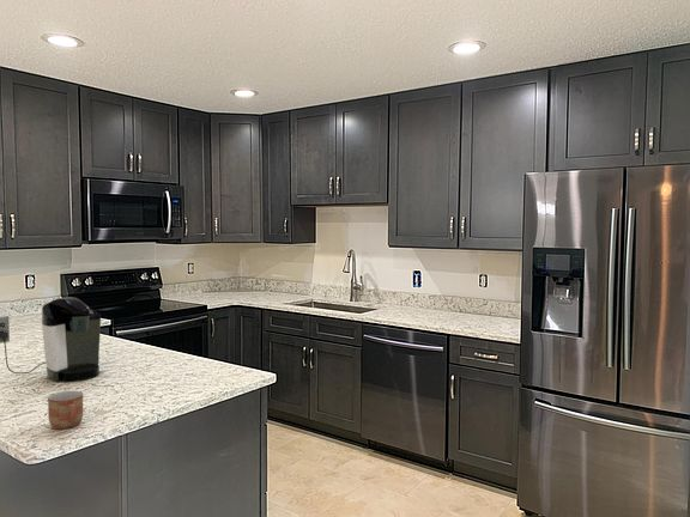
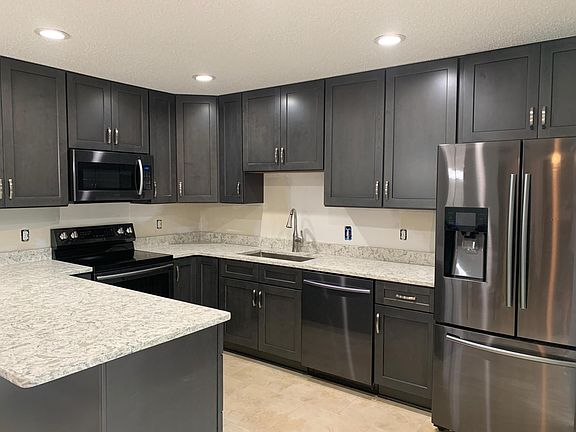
- mug [47,390,85,430]
- coffee maker [0,296,102,383]
